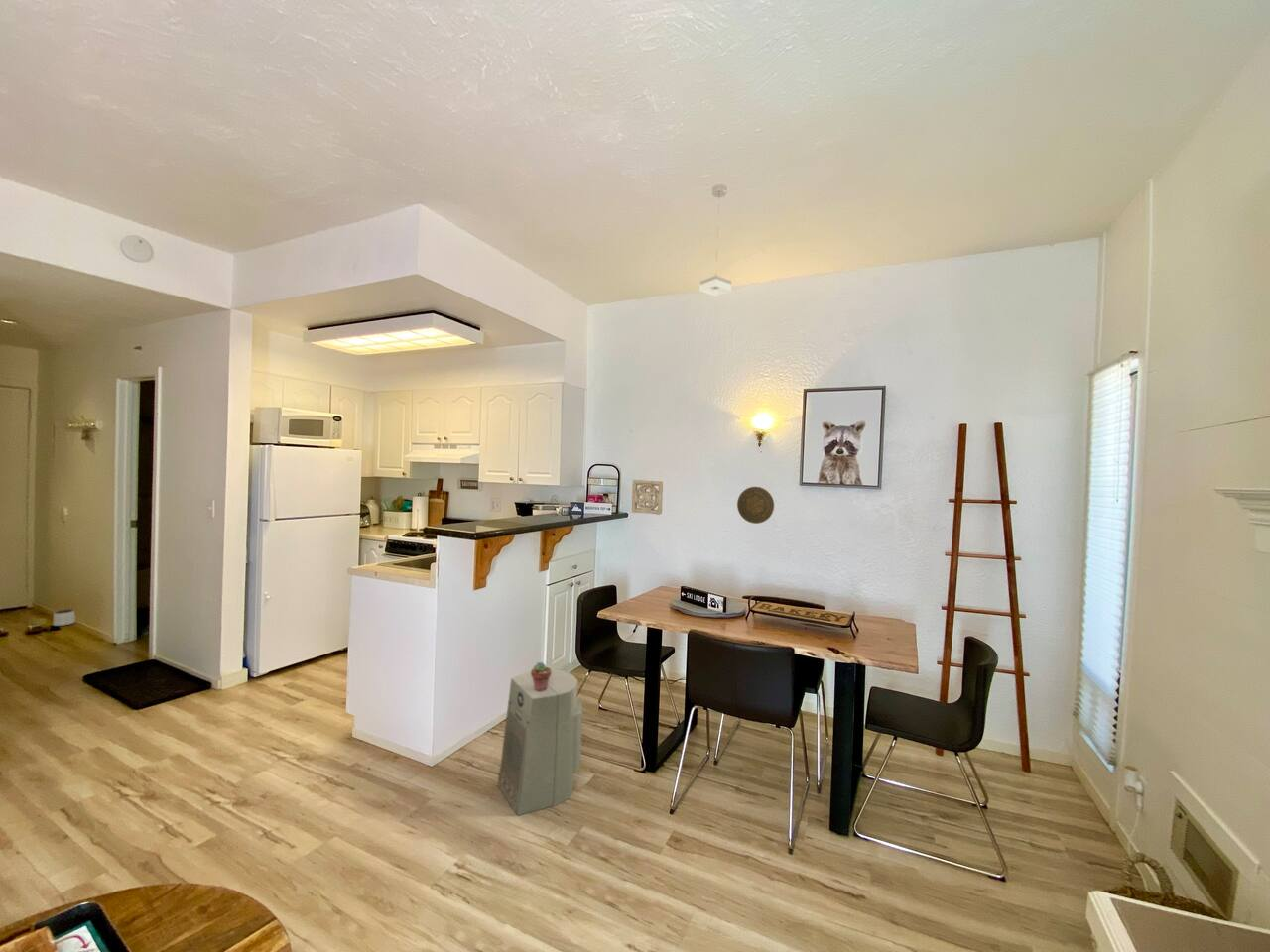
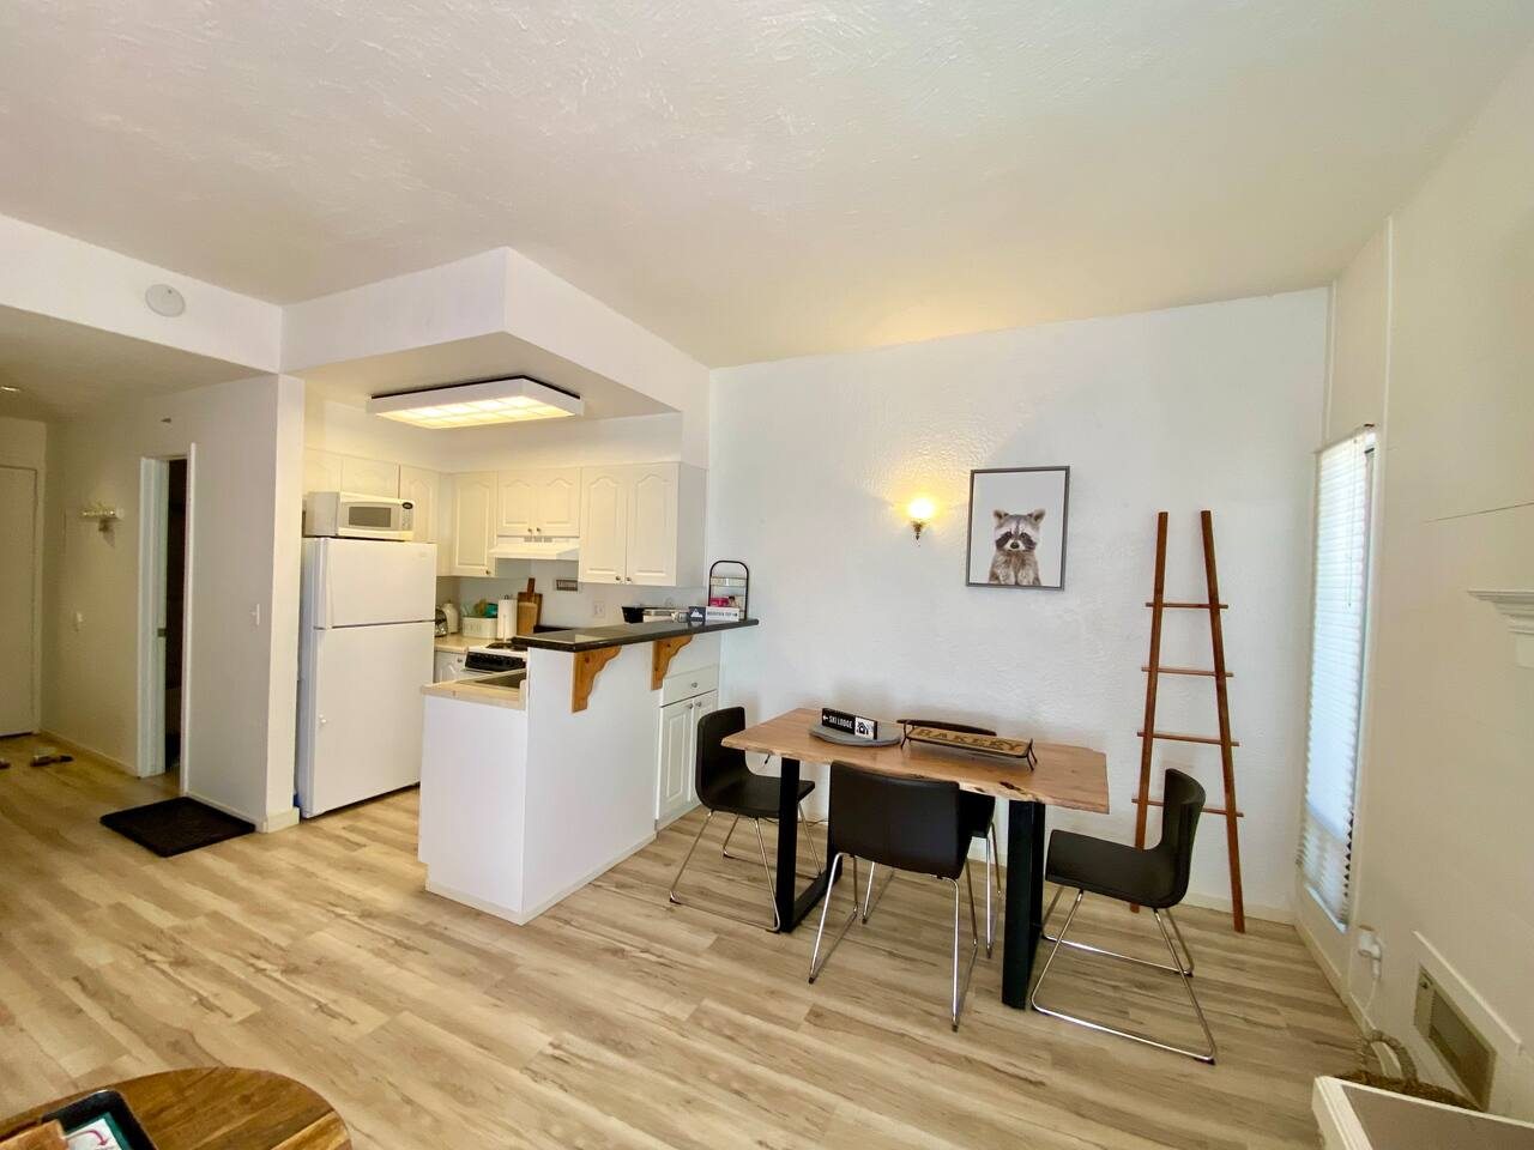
- wall ornament [631,479,664,516]
- fan [497,668,583,816]
- potted succulent [530,661,552,692]
- pendant lamp [699,183,732,297]
- decorative plate [736,486,775,525]
- planter [52,608,76,627]
